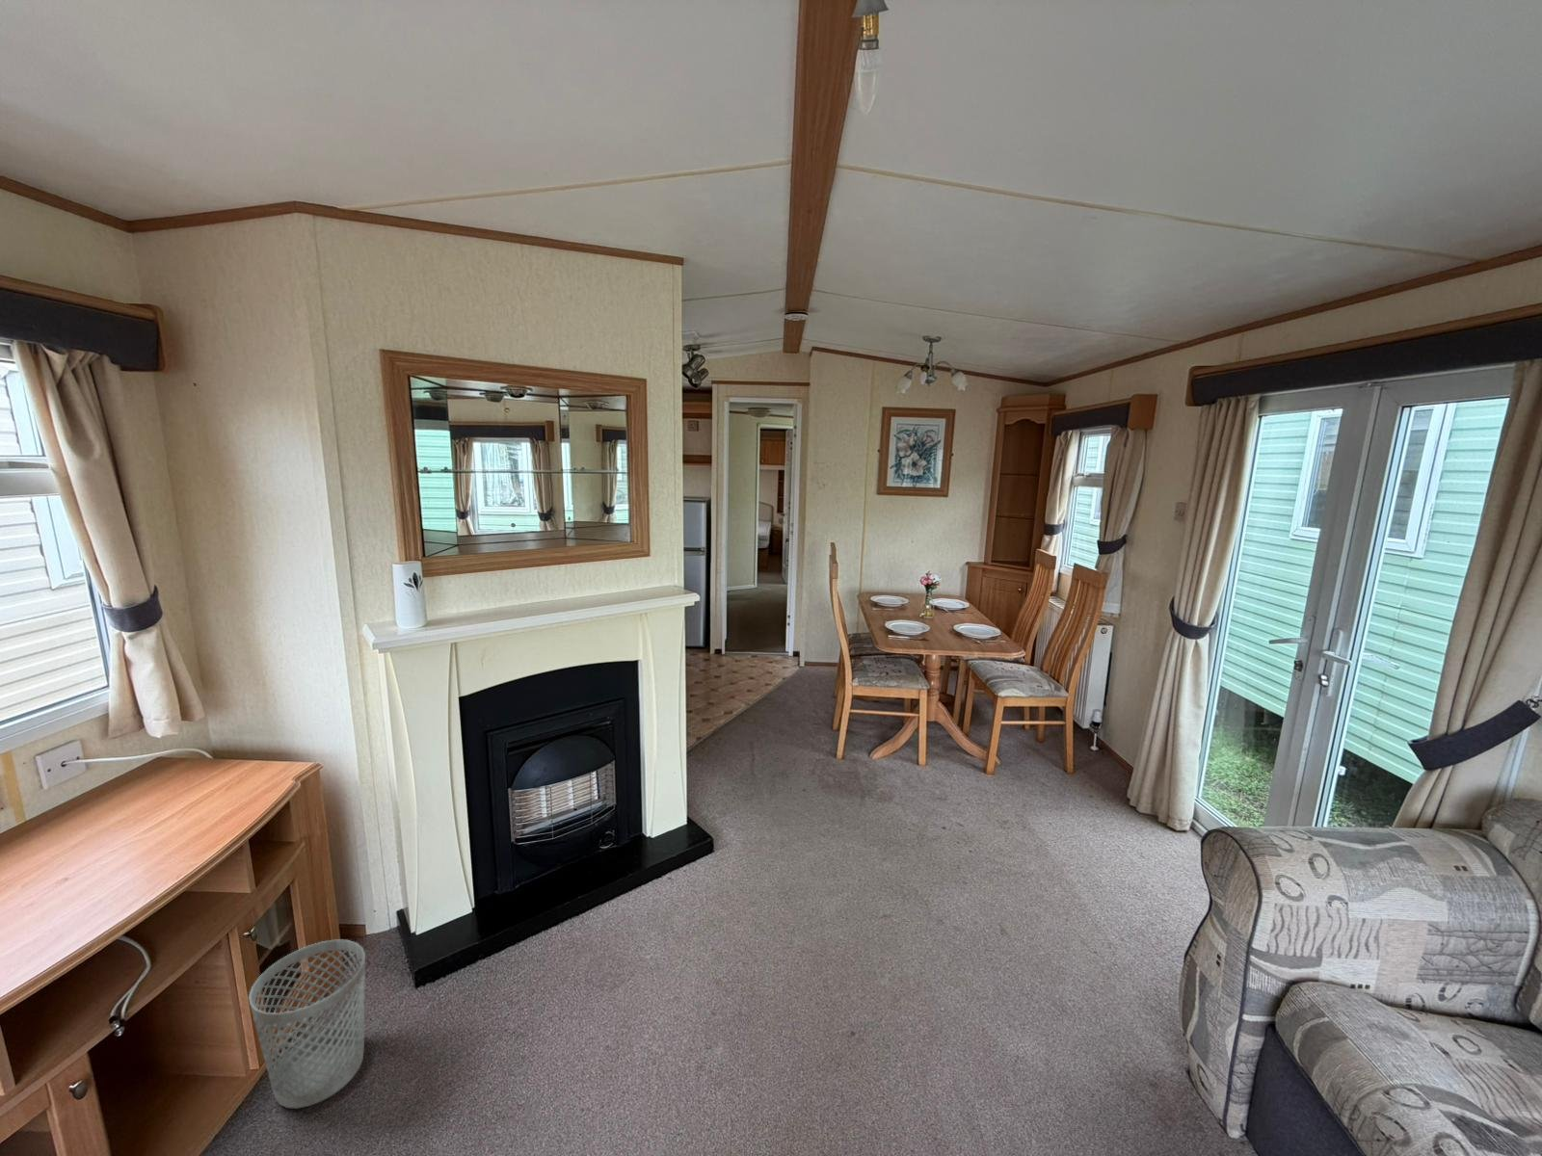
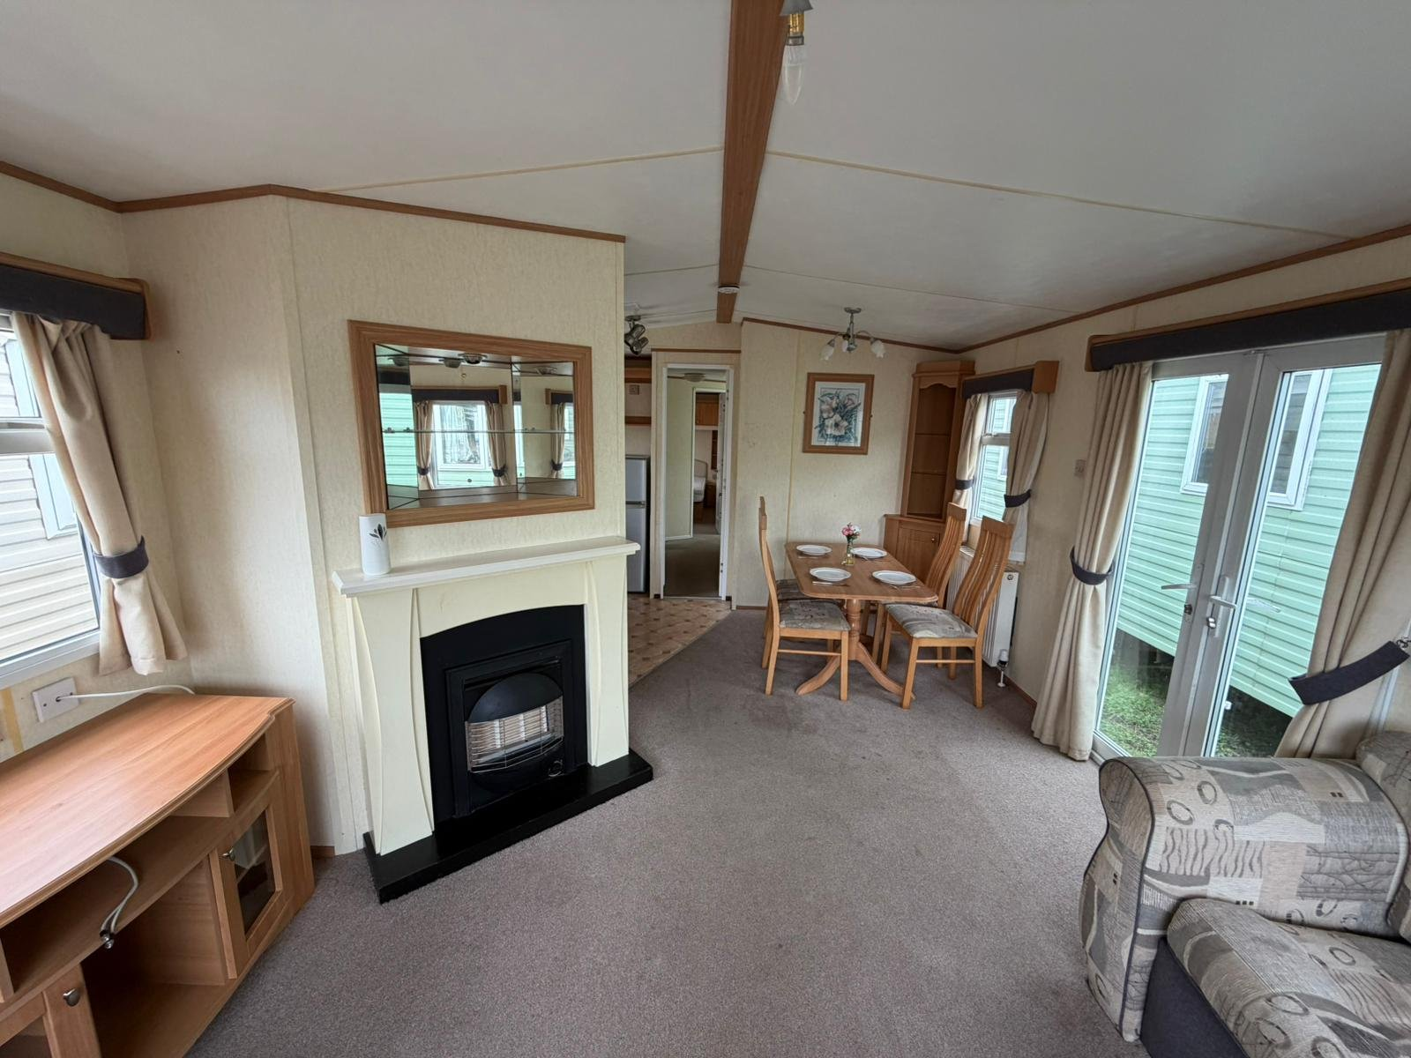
- wastebasket [248,939,367,1110]
